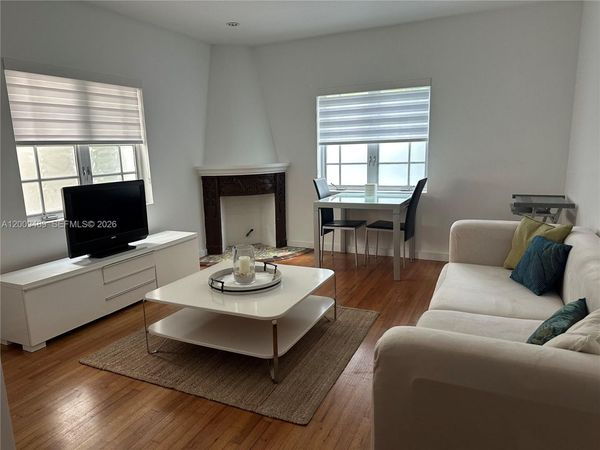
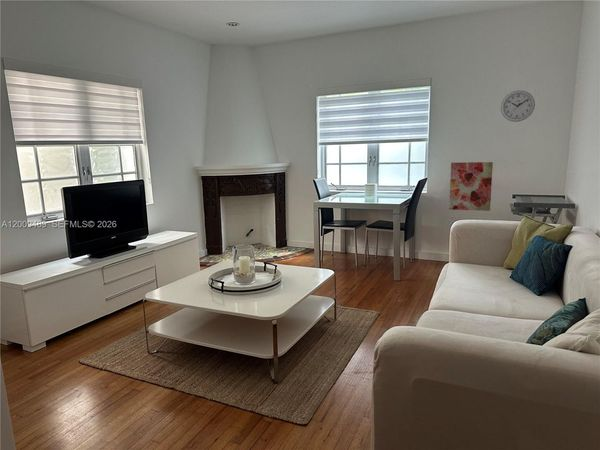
+ wall clock [500,90,536,123]
+ wall art [448,161,494,212]
